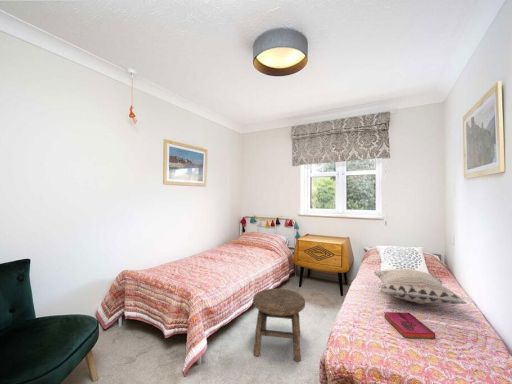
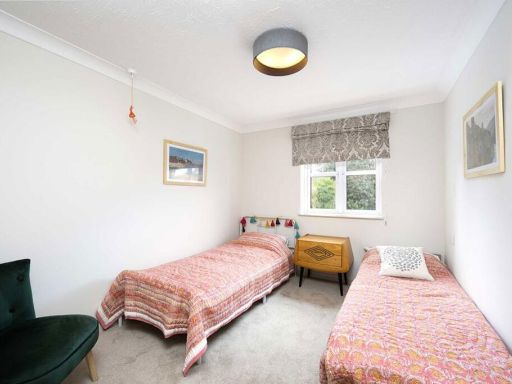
- decorative pillow [373,268,467,305]
- hardback book [383,311,436,340]
- stool [252,288,306,362]
